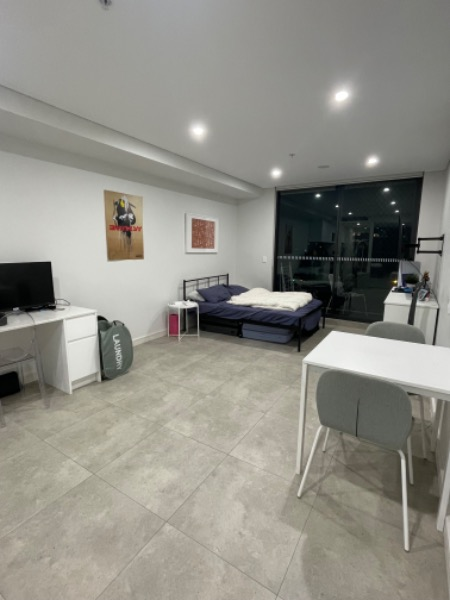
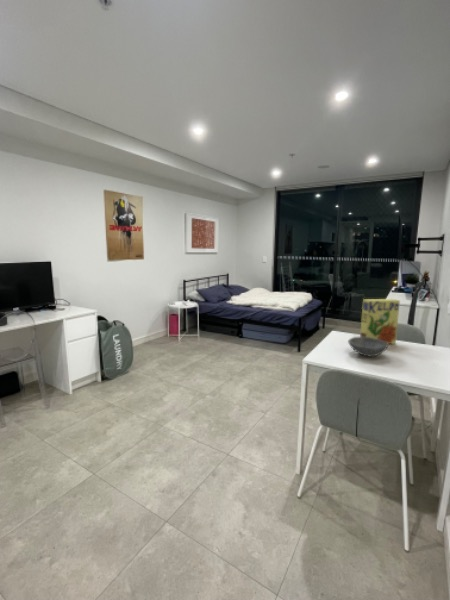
+ bowl [347,336,389,358]
+ cereal box [359,298,401,345]
